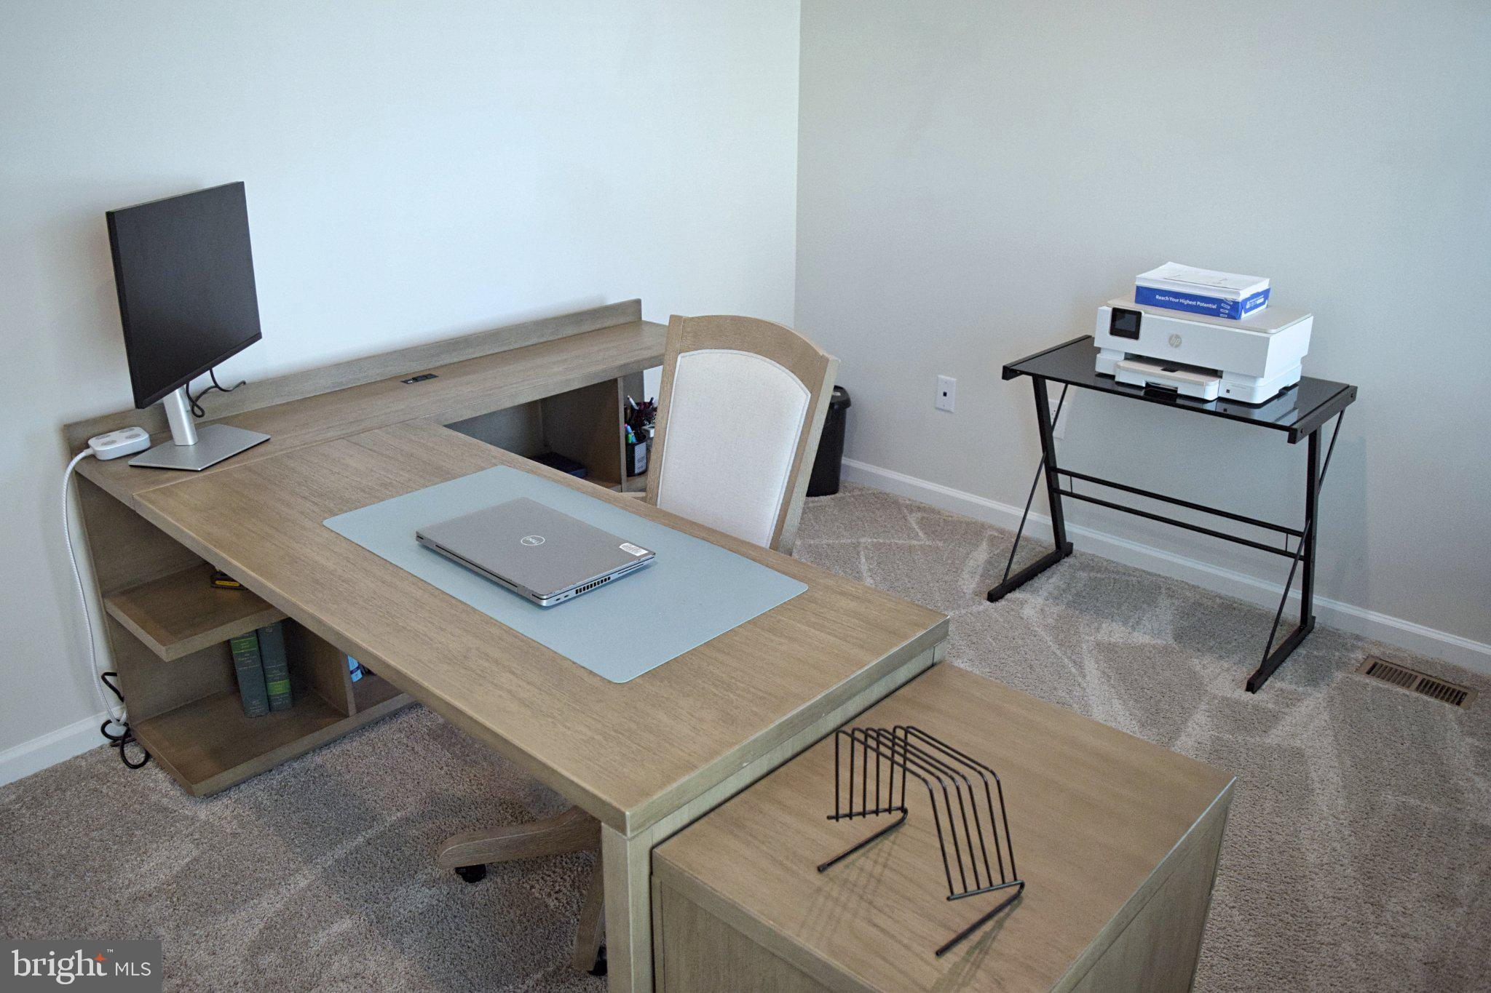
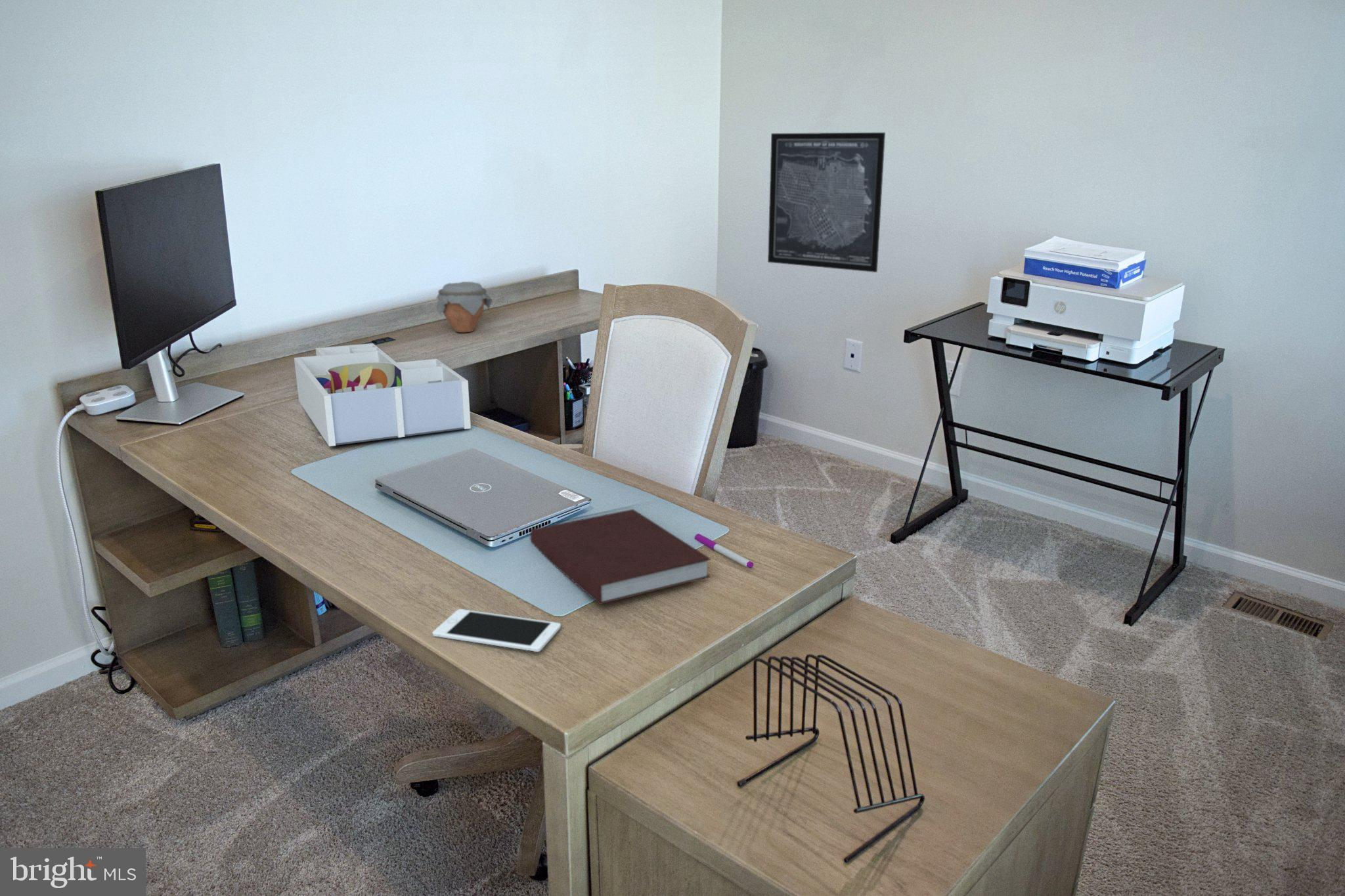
+ notebook [530,509,712,605]
+ pen [694,533,754,569]
+ jar [435,281,493,333]
+ desk organizer [294,343,472,447]
+ cell phone [431,608,562,652]
+ wall art [767,132,886,273]
